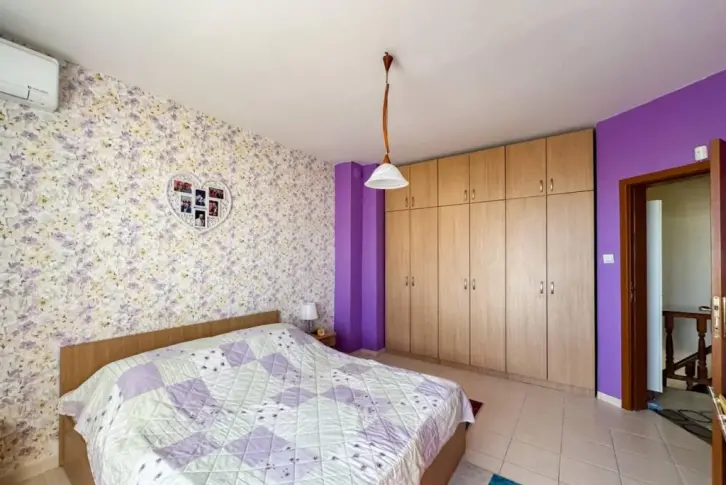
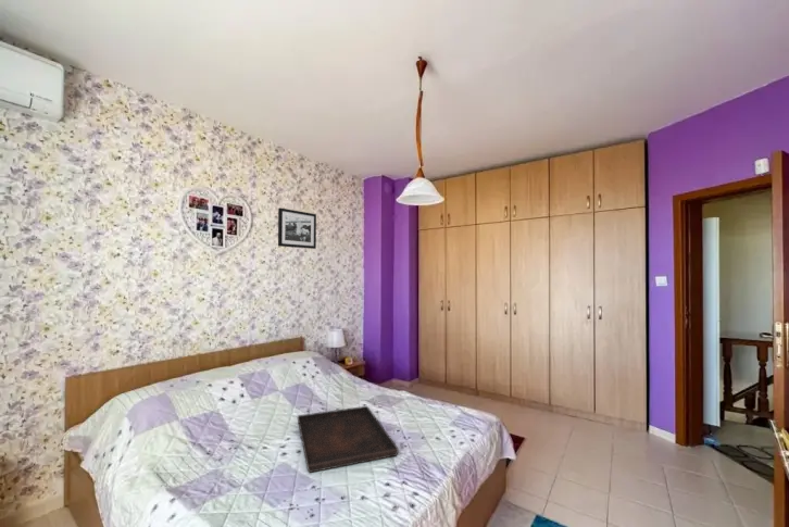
+ serving tray [297,405,400,474]
+ picture frame [277,206,317,250]
